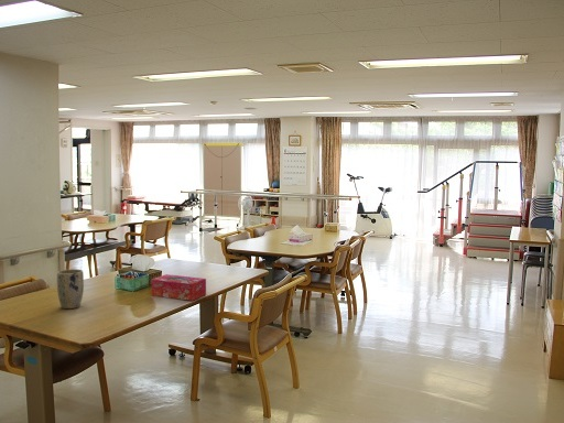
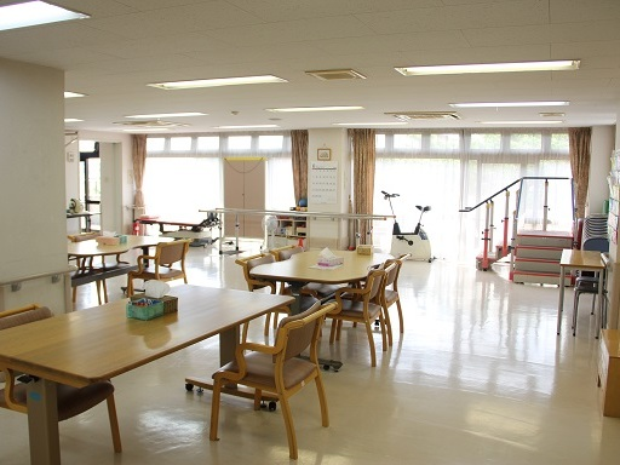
- plant pot [56,268,85,310]
- tissue box [151,273,207,302]
